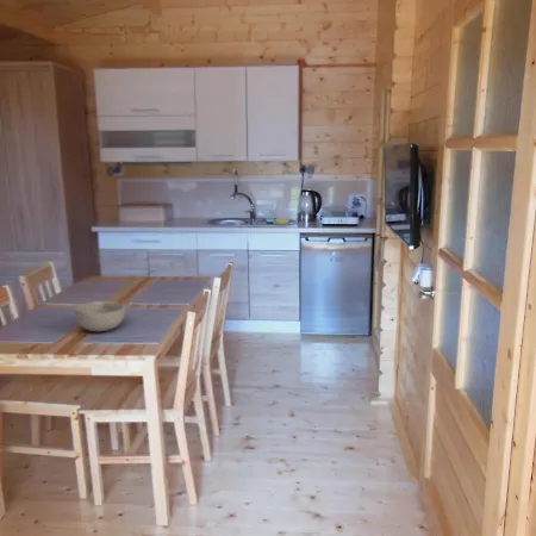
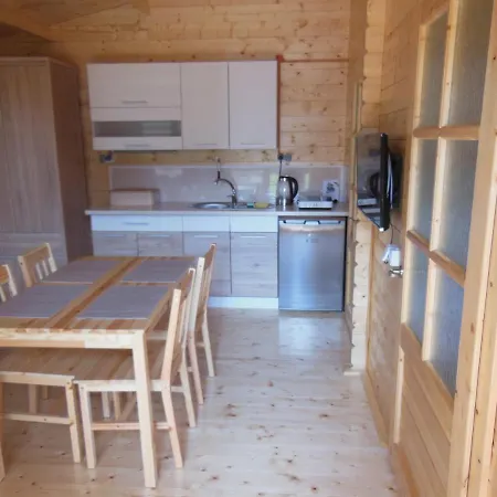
- bowl [74,300,126,332]
